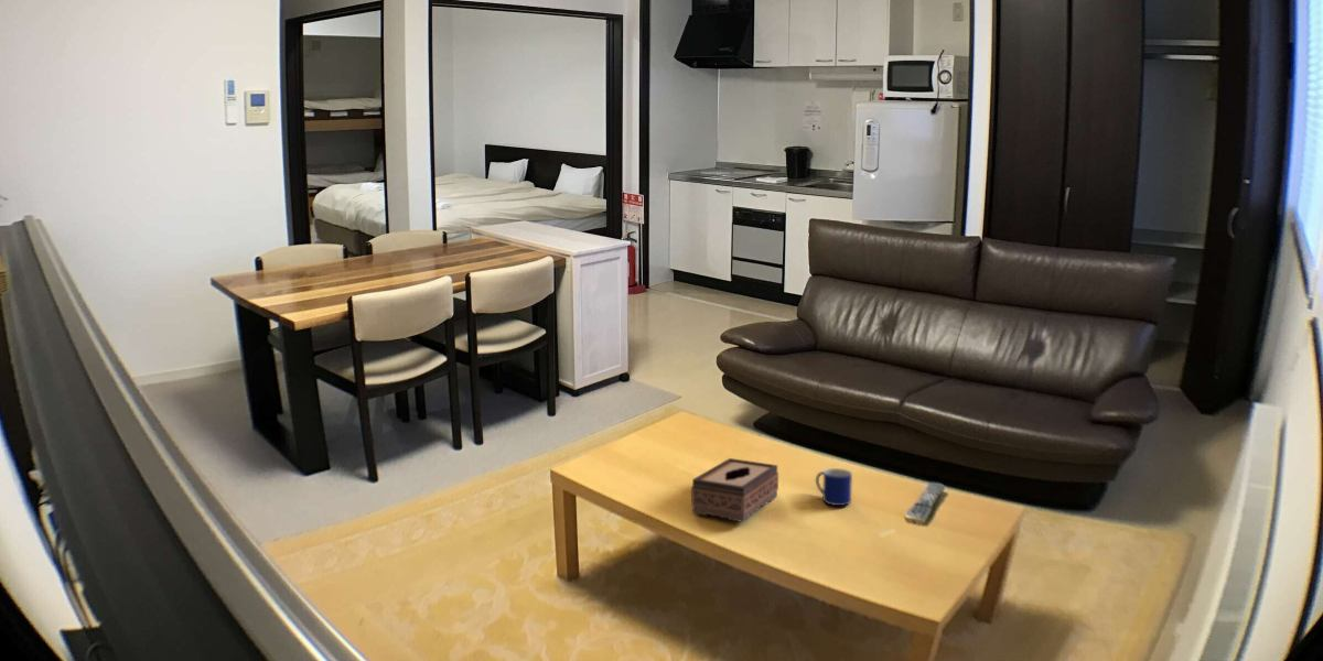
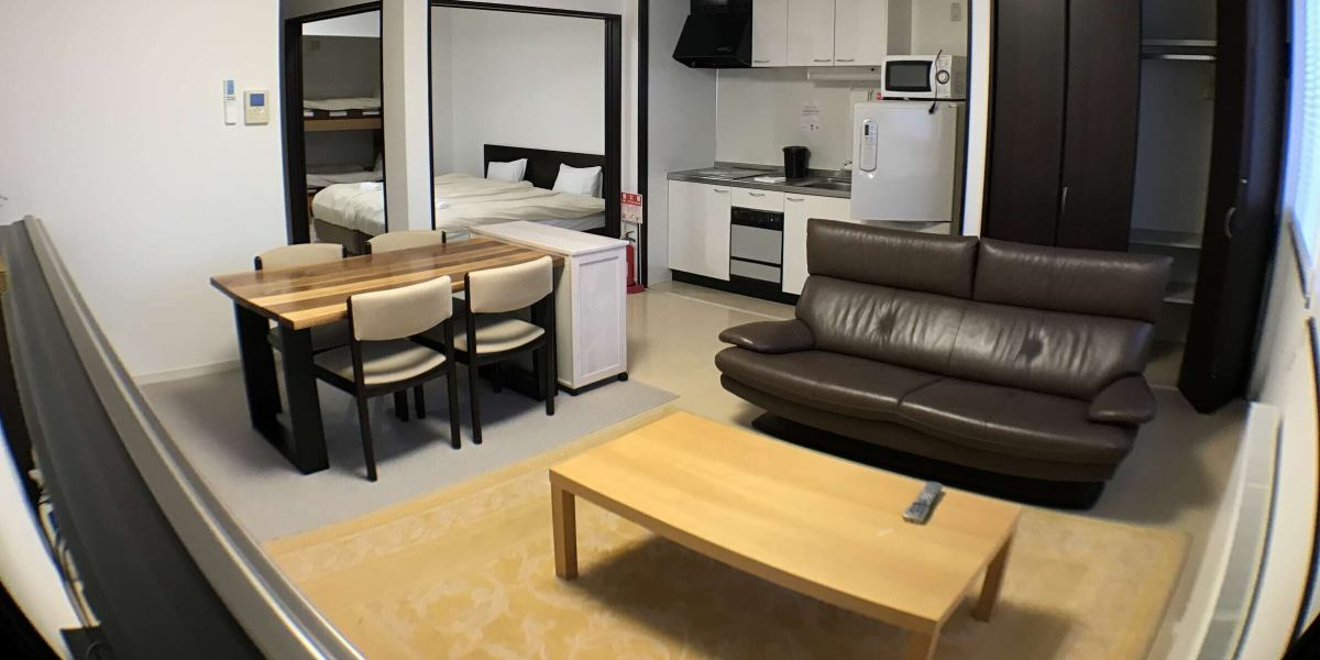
- mug [815,467,853,507]
- tissue box [690,457,779,523]
